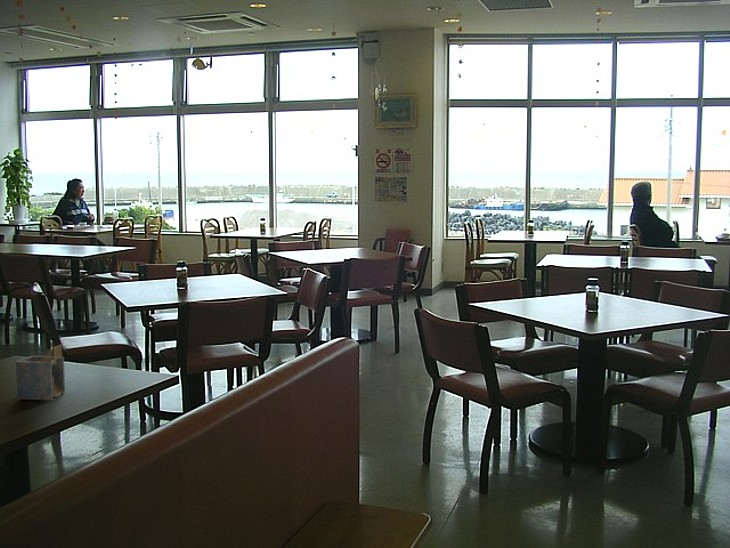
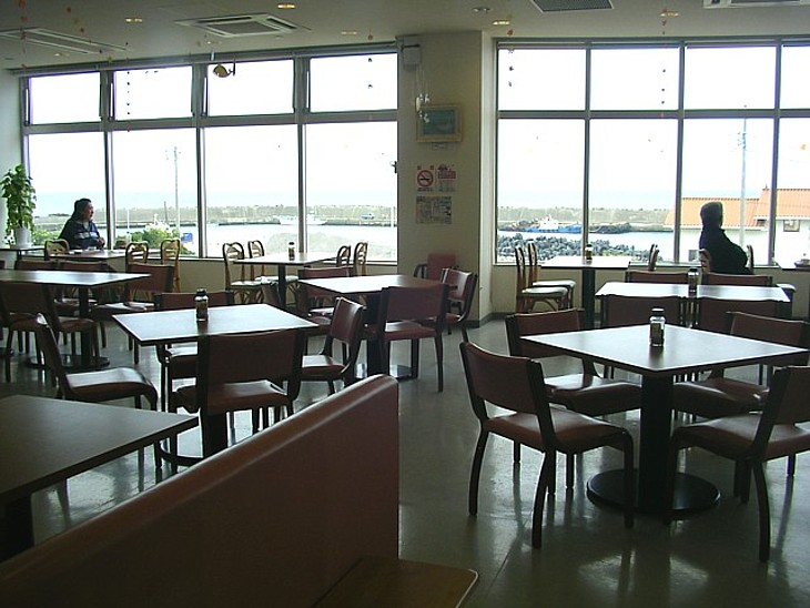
- napkin holder [15,343,66,401]
